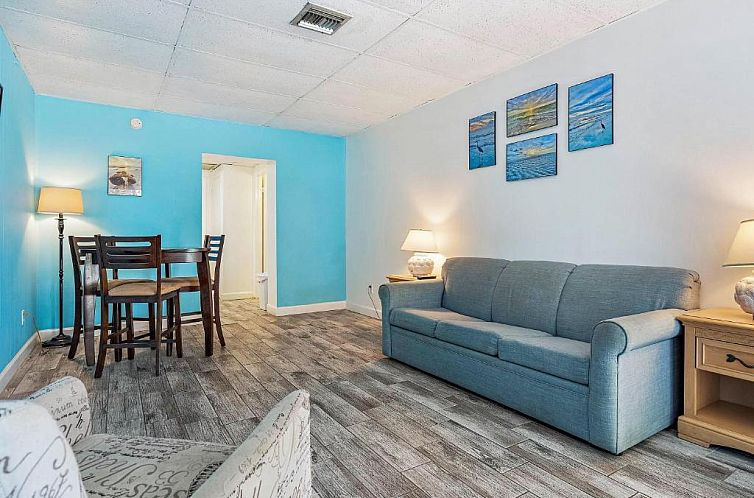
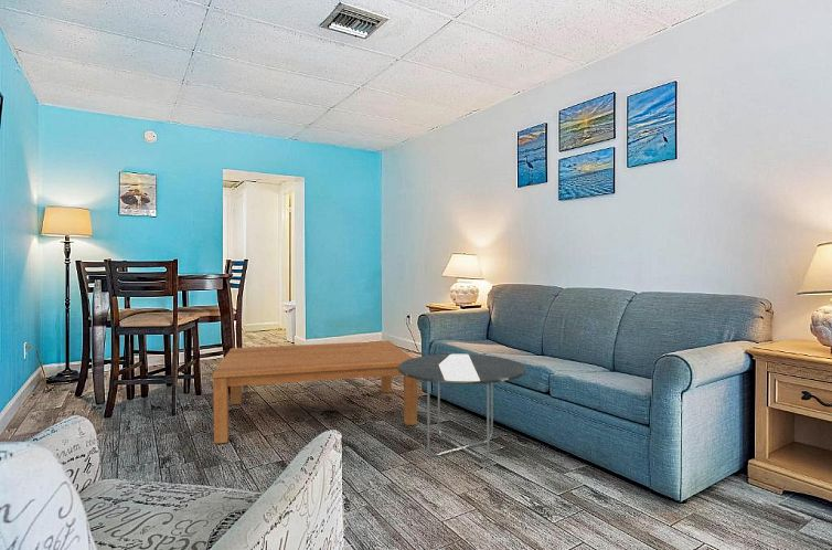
+ side table [397,353,529,462]
+ coffee table [212,340,418,445]
